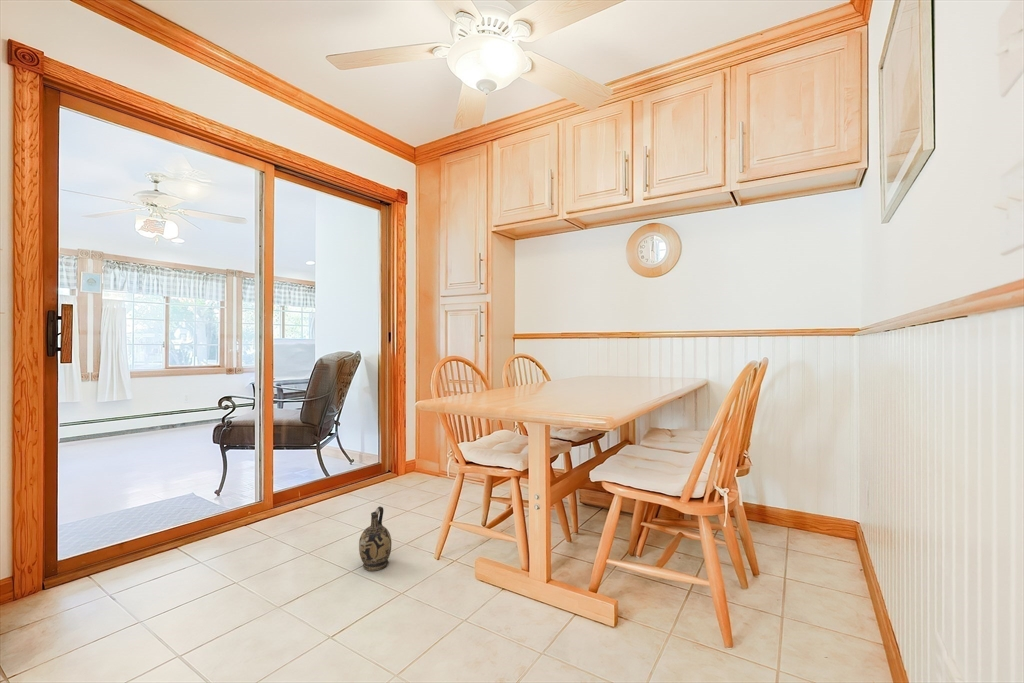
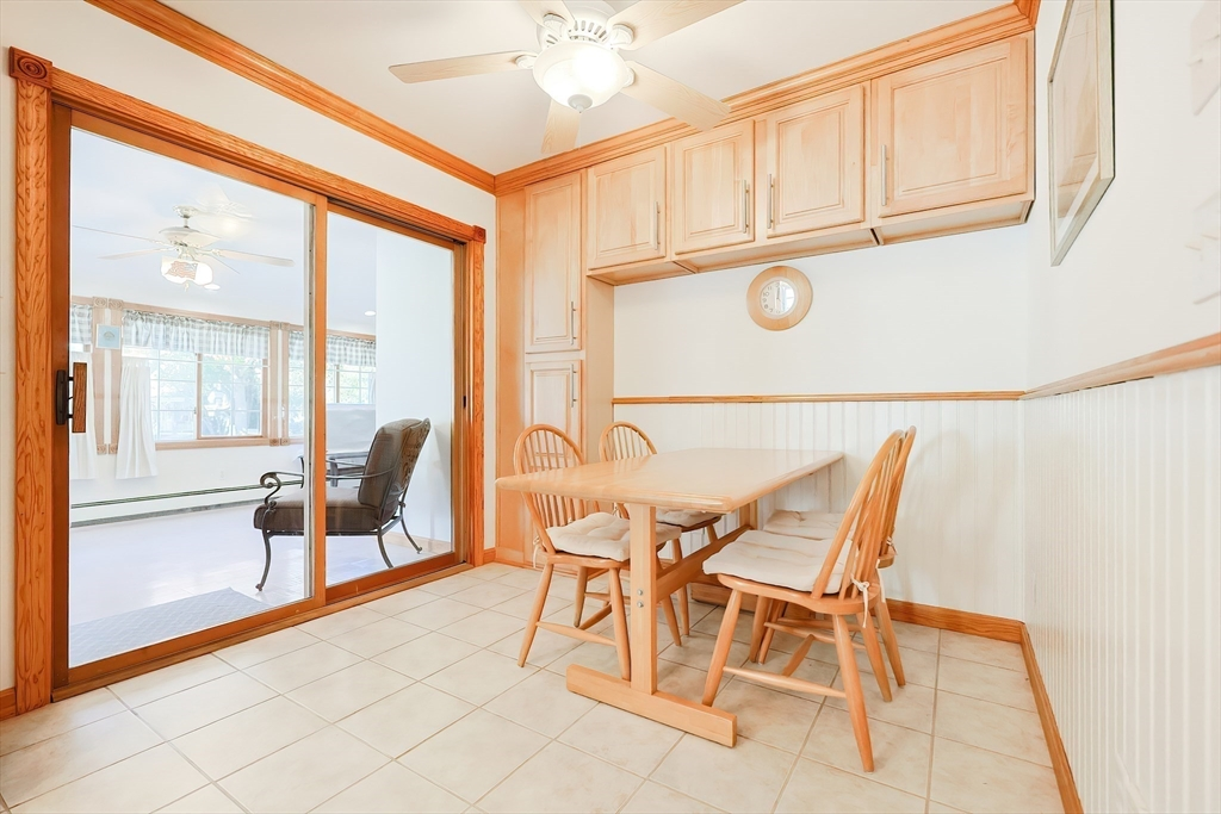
- ceramic jug [358,506,392,572]
